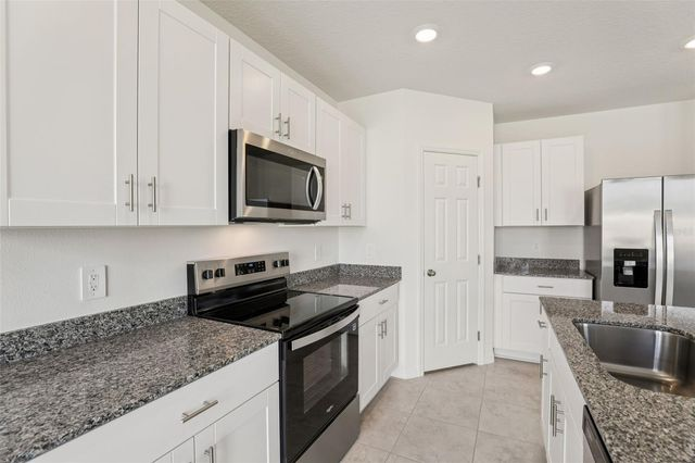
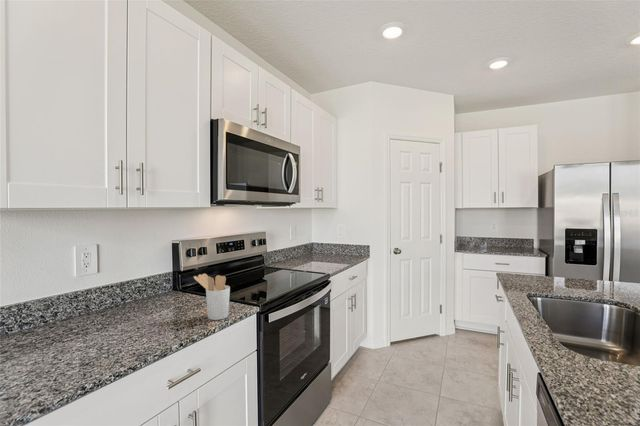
+ utensil holder [193,273,231,321]
